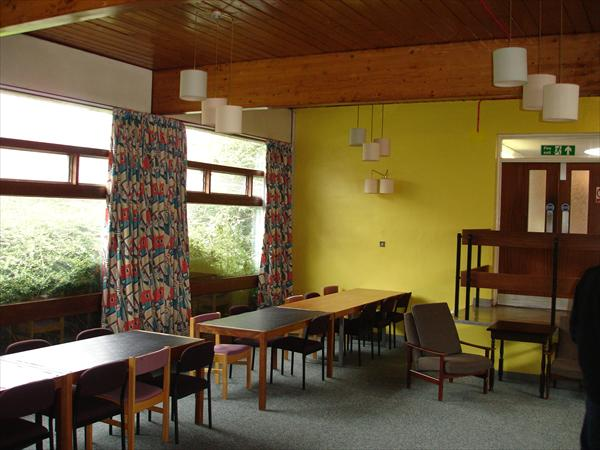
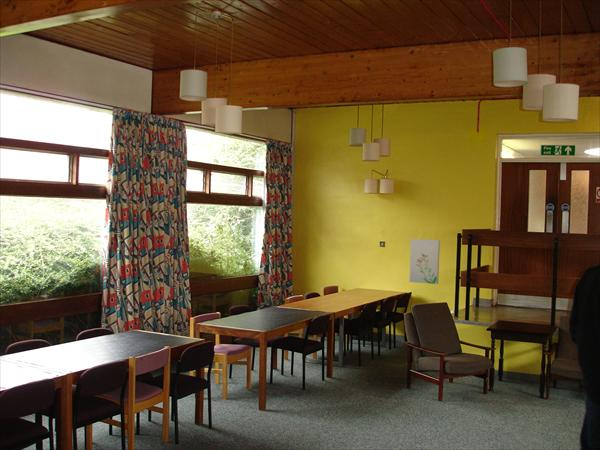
+ wall art [408,238,441,285]
